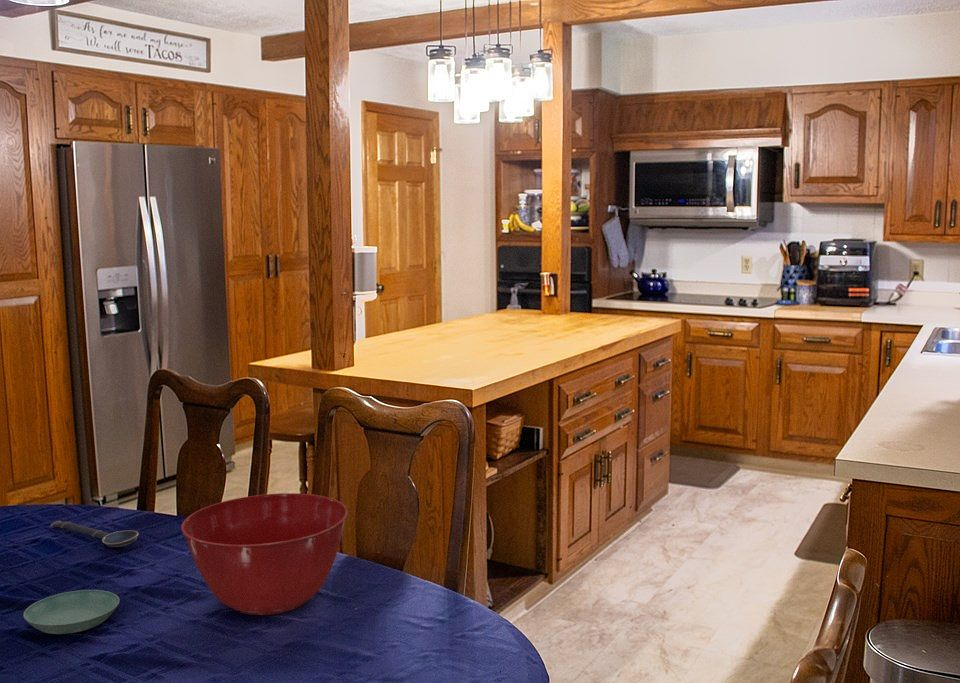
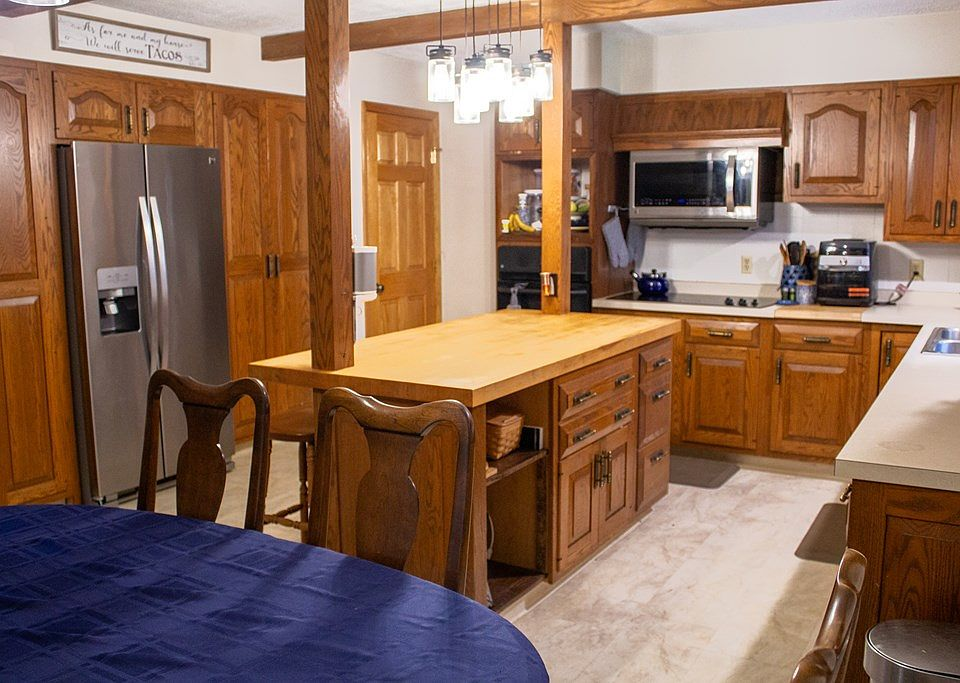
- spoon [50,520,140,548]
- mixing bowl [180,492,348,616]
- saucer [22,589,121,635]
